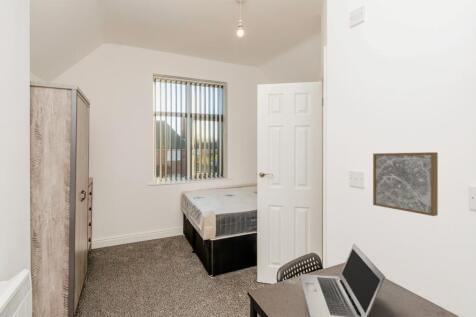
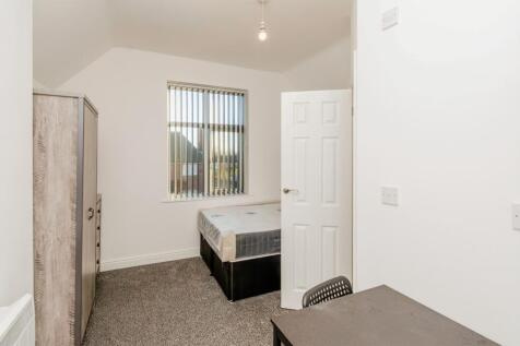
- wall art [372,151,439,217]
- laptop [300,243,386,317]
